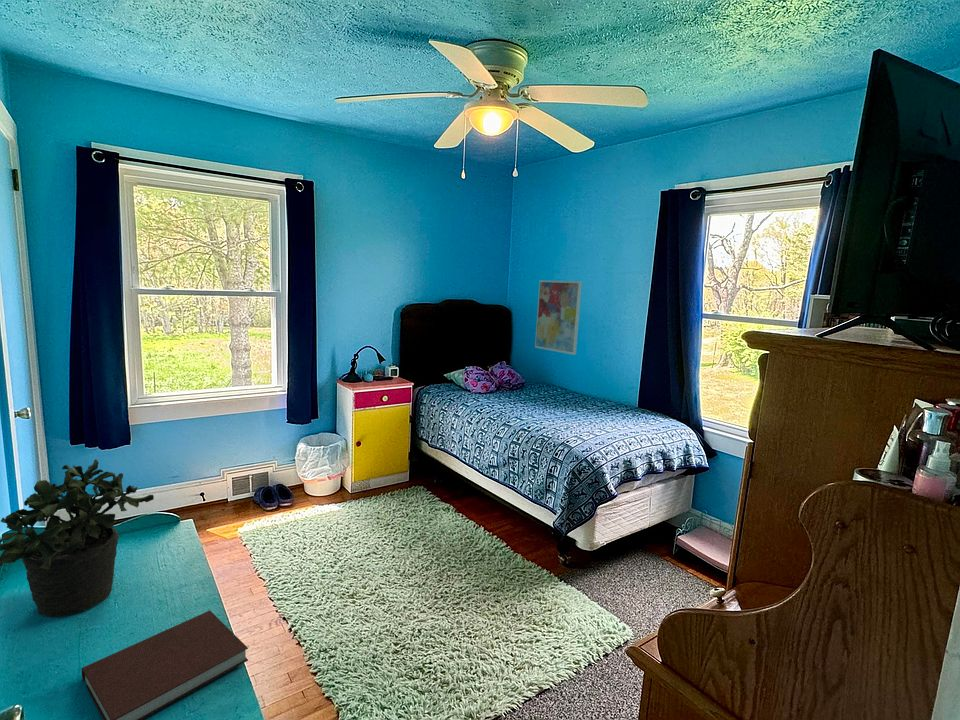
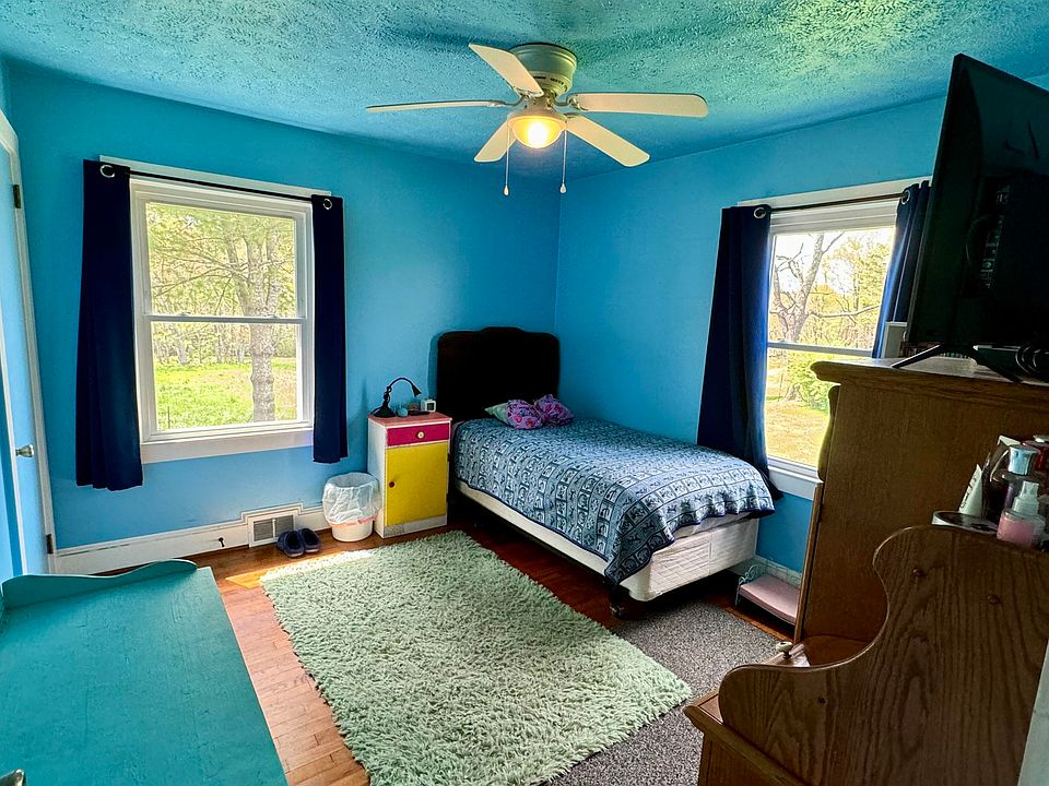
- wall art [534,279,583,356]
- notebook [81,609,249,720]
- potted plant [0,459,155,618]
